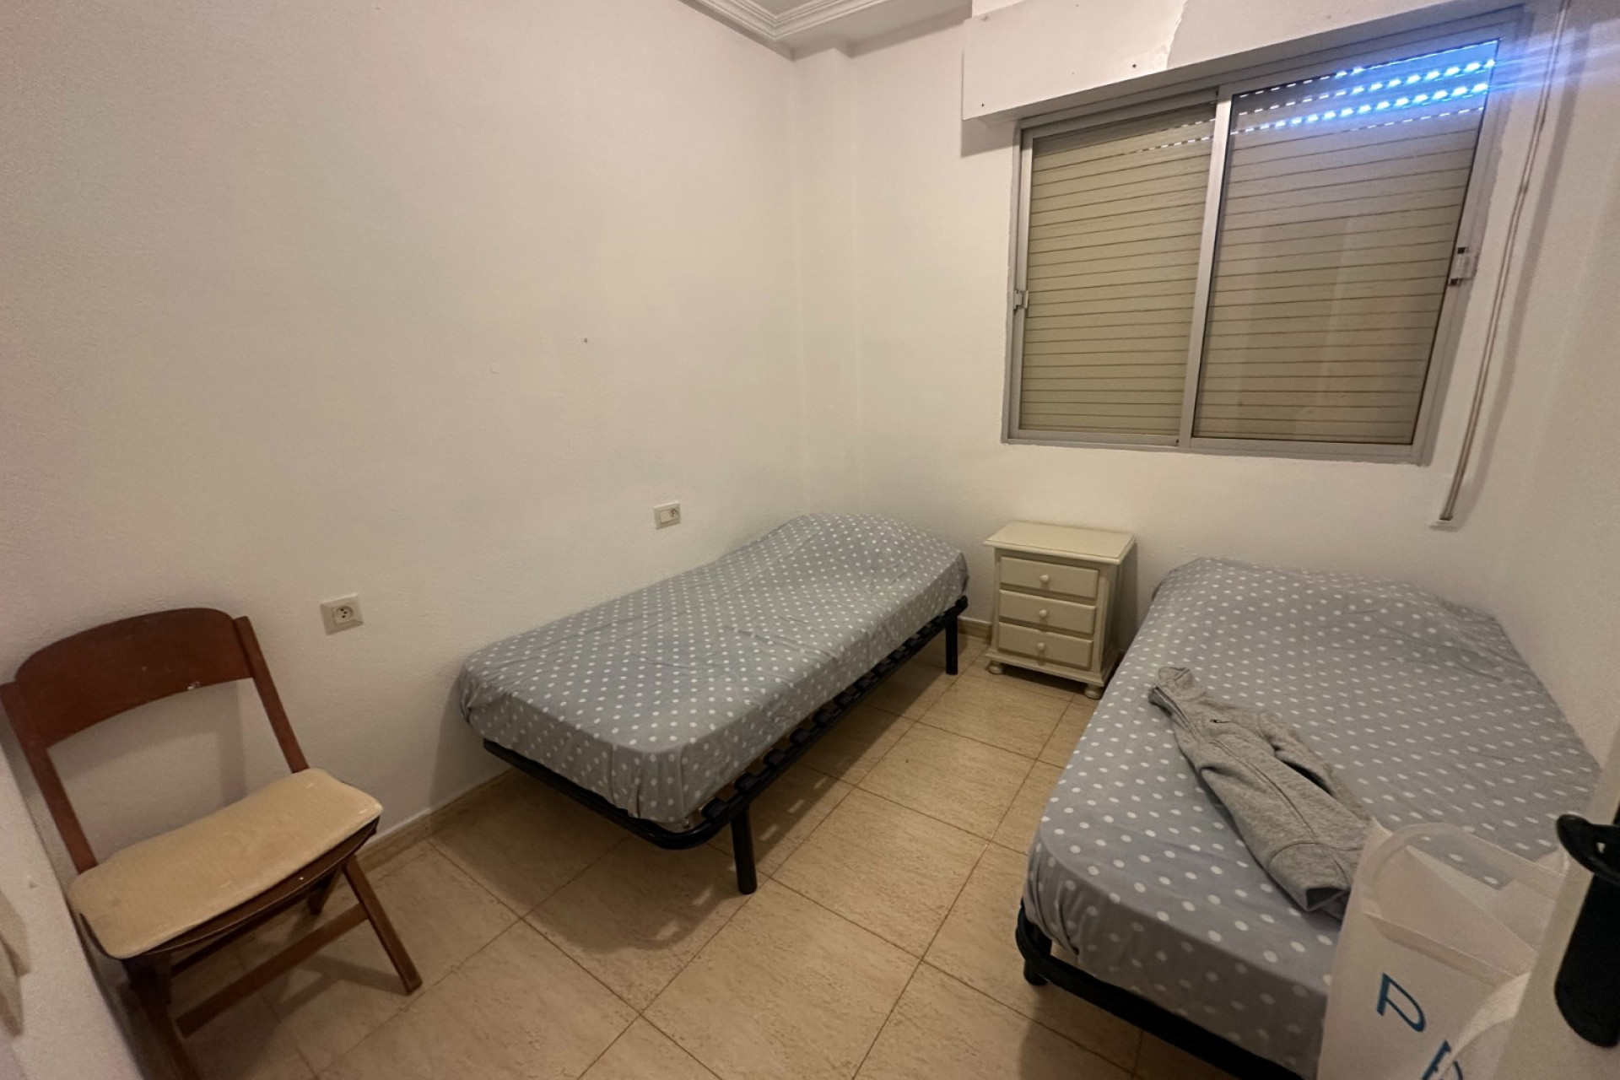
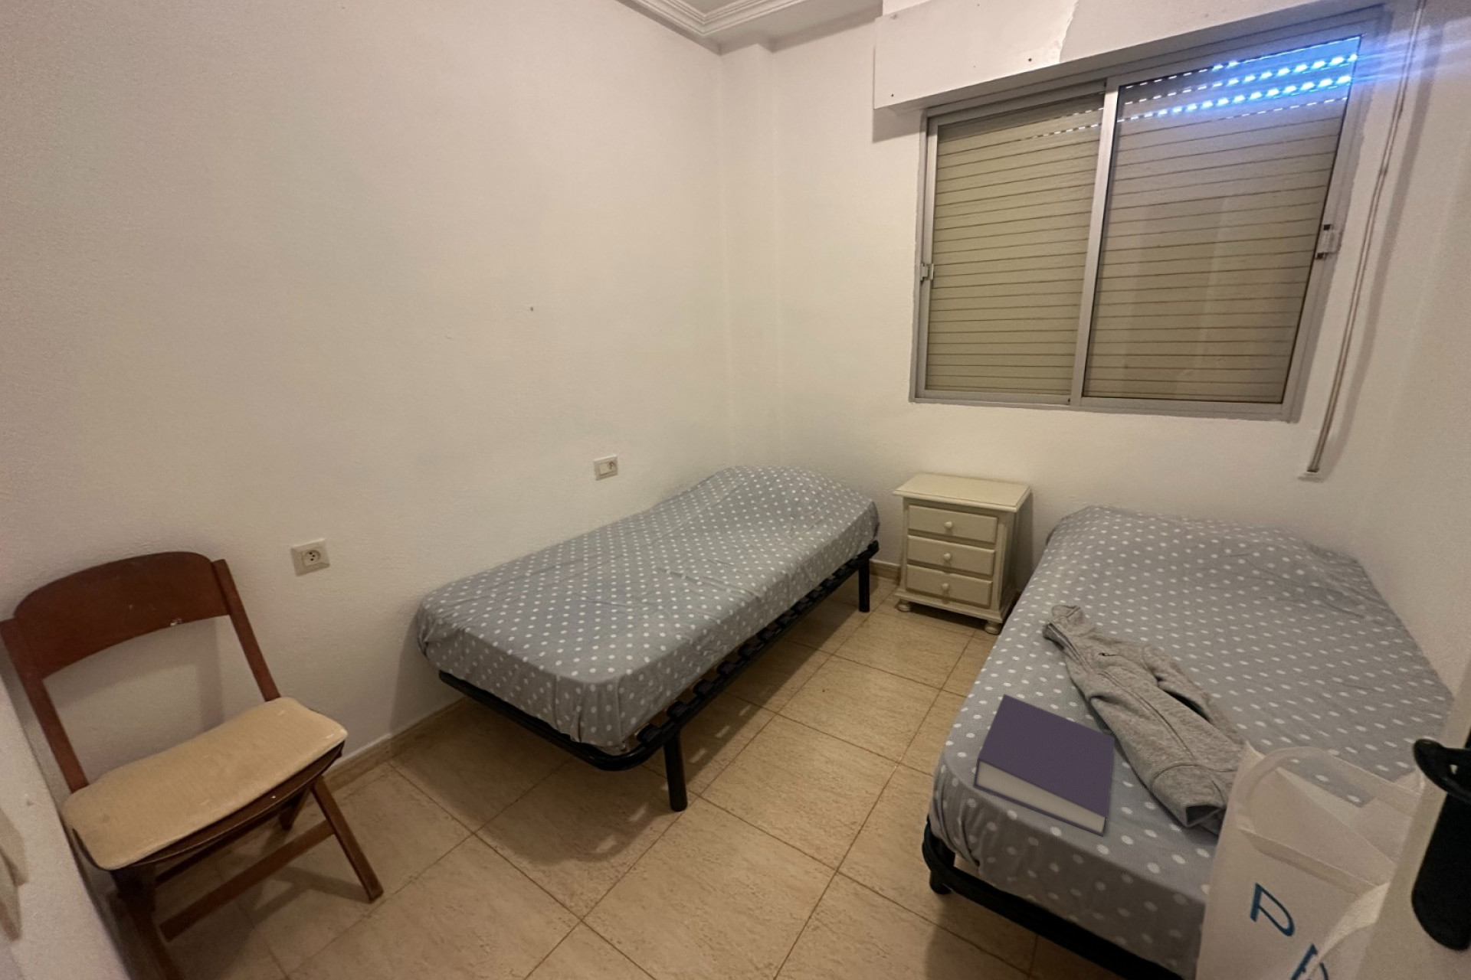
+ book [972,692,1115,837]
